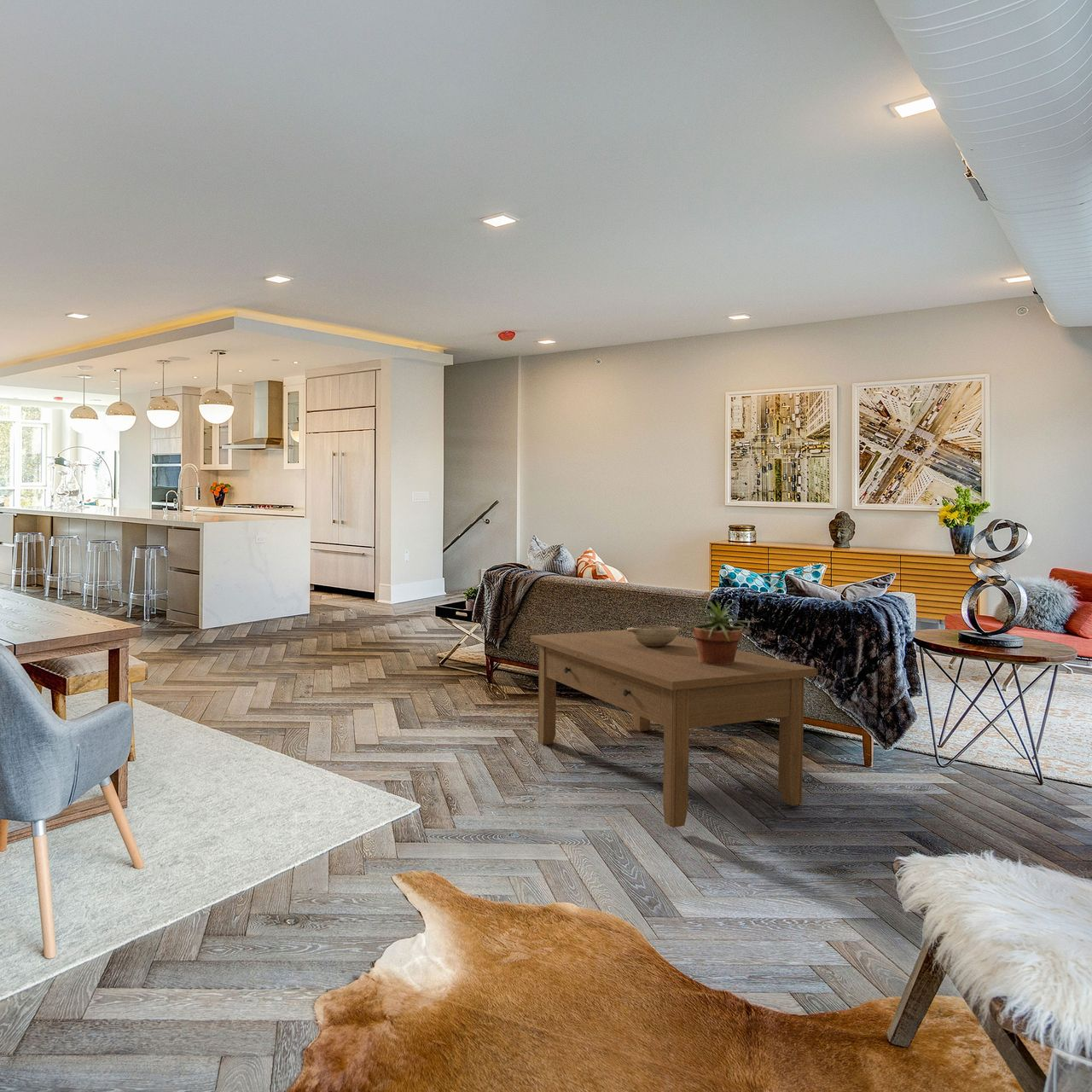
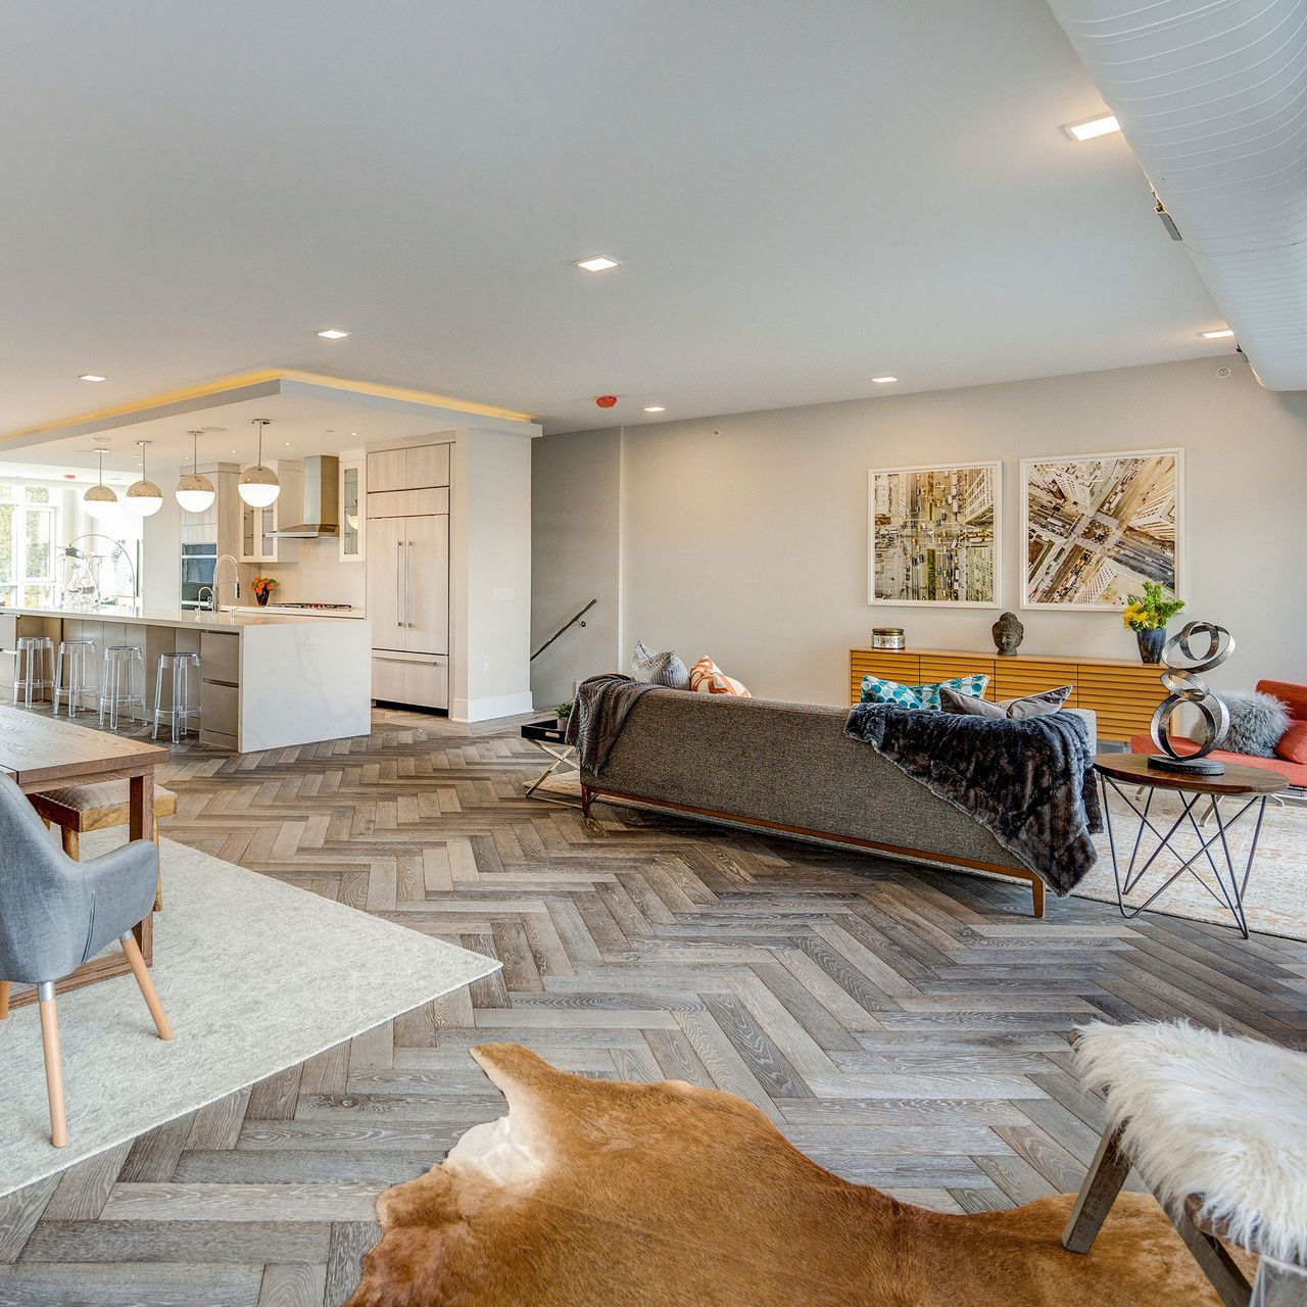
- coffee table [530,629,818,828]
- decorative bowl [626,624,684,647]
- potted plant [679,598,760,665]
